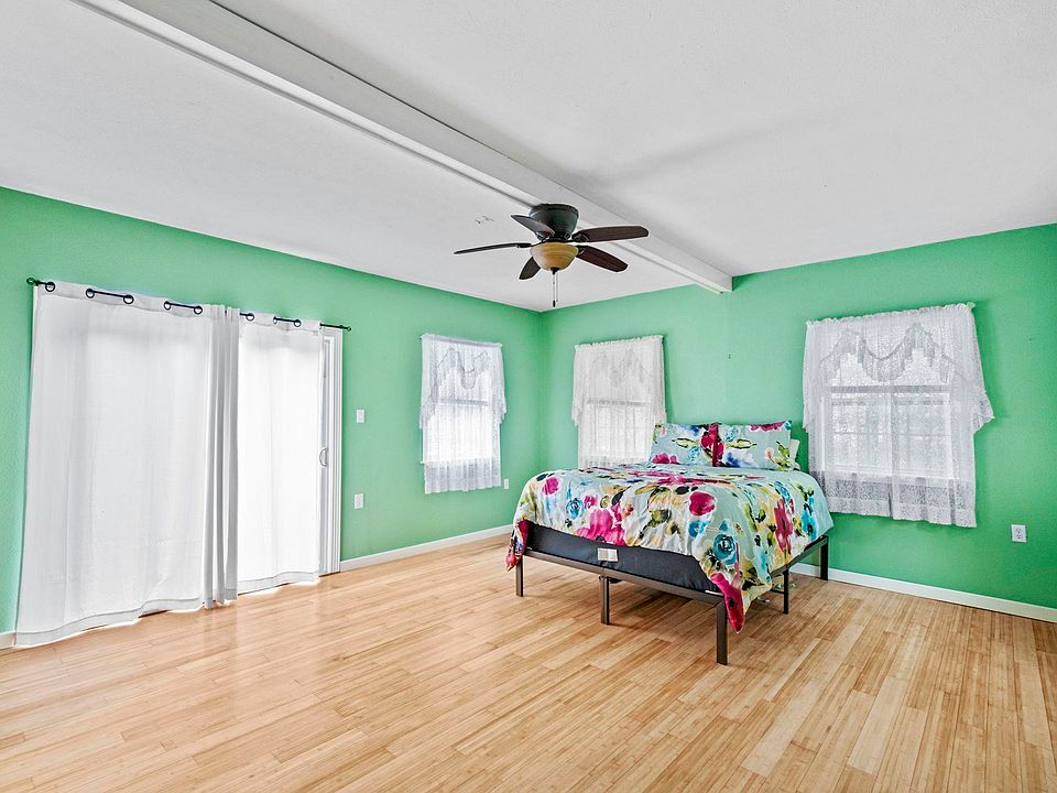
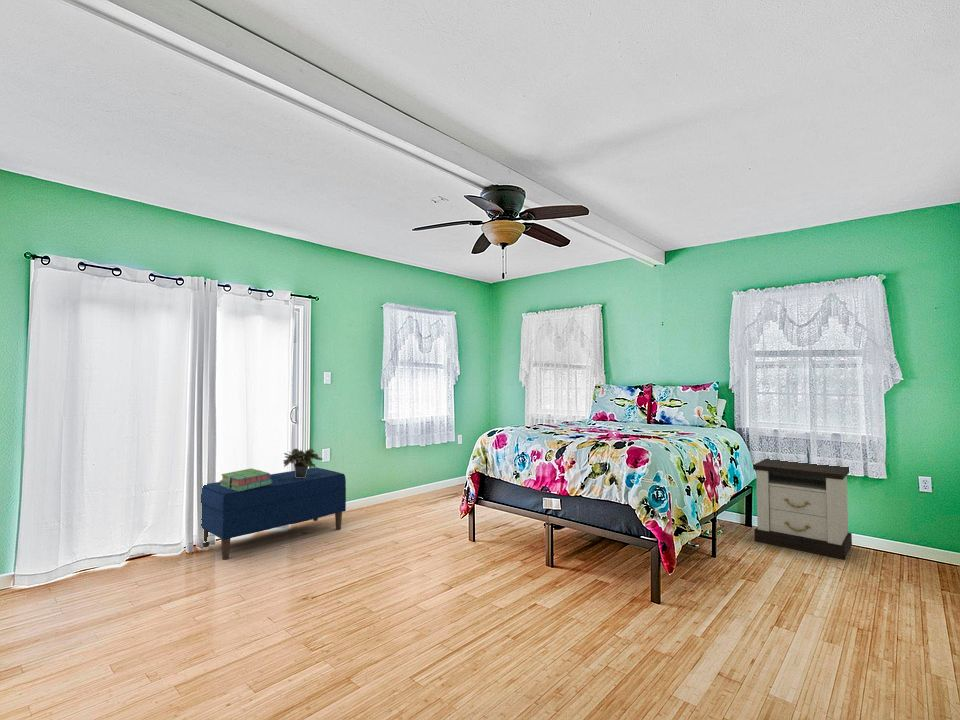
+ stack of books [219,467,272,492]
+ bench [201,466,347,561]
+ nightstand [752,458,853,561]
+ potted plant [282,448,324,478]
